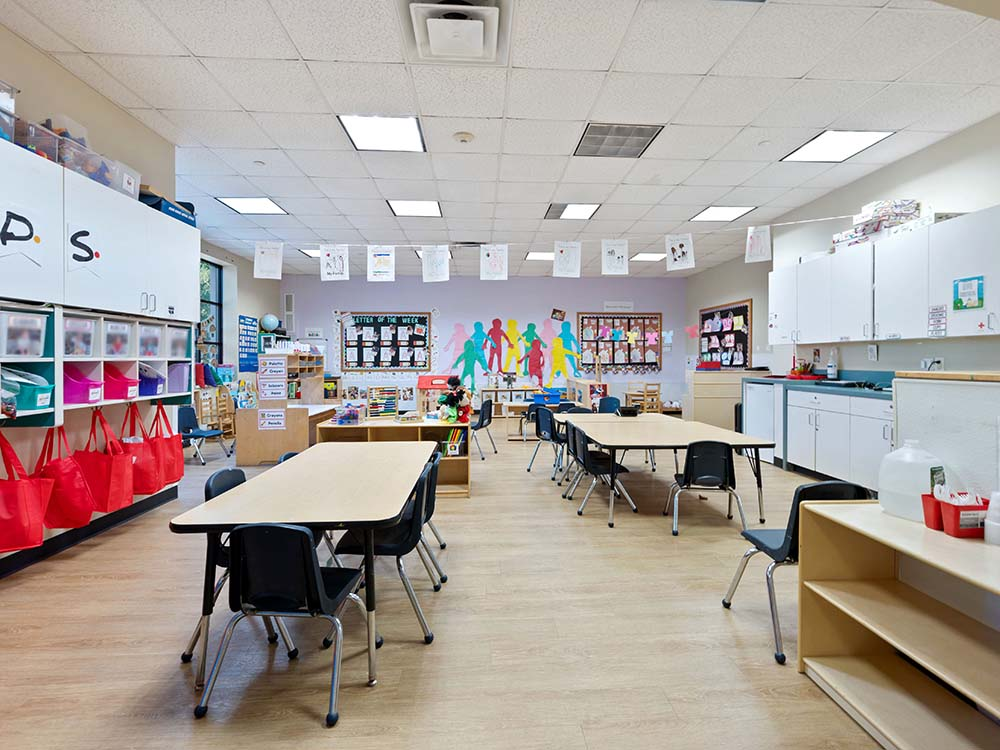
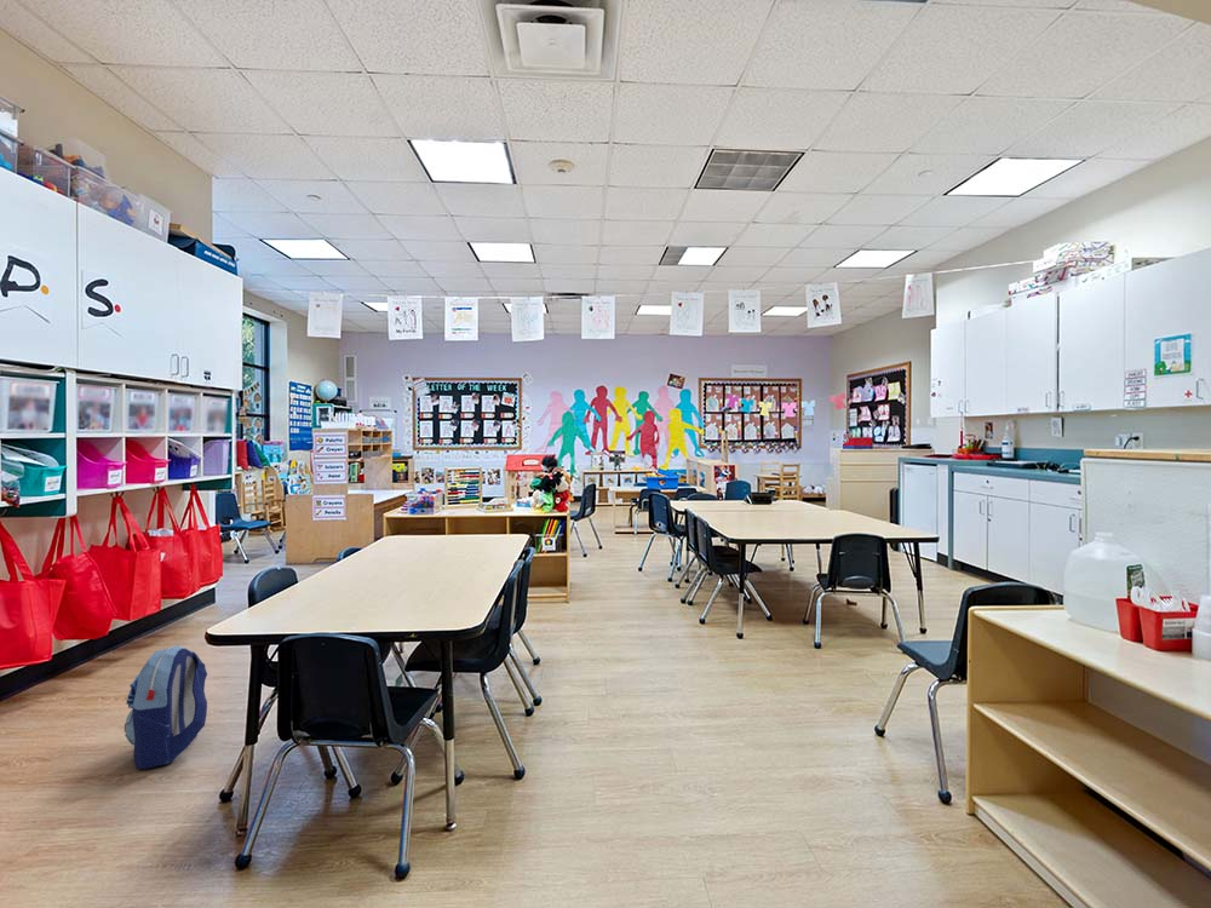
+ backpack [124,644,208,770]
